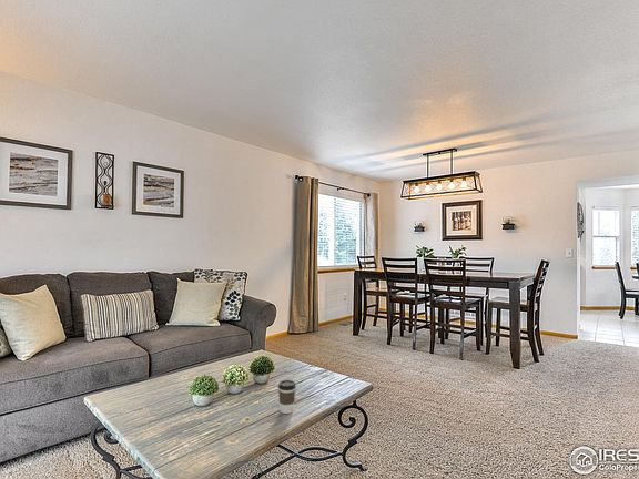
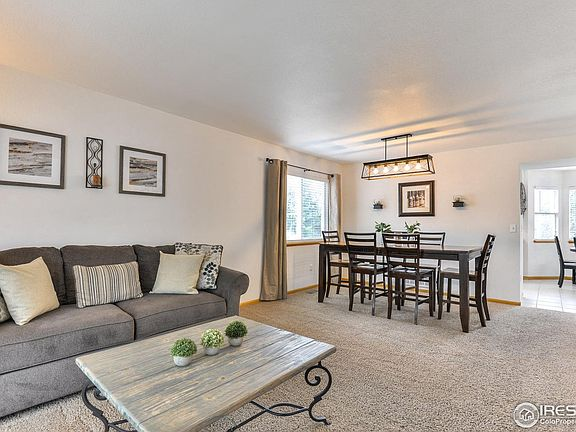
- coffee cup [277,379,297,415]
